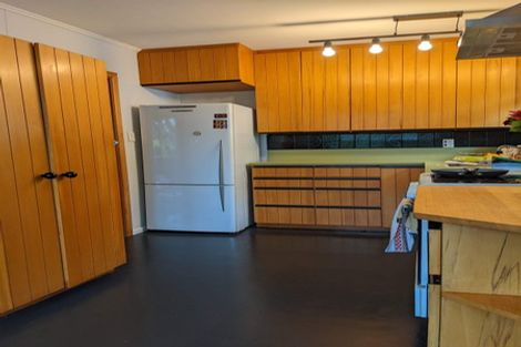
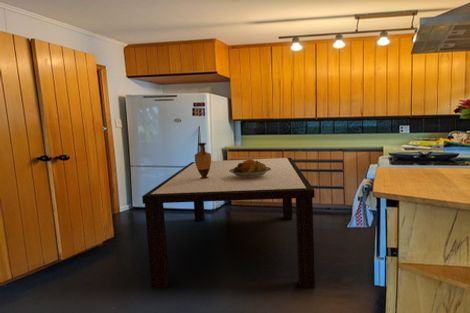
+ fruit bowl [229,159,271,179]
+ vase [194,142,212,179]
+ dining table [141,157,316,290]
